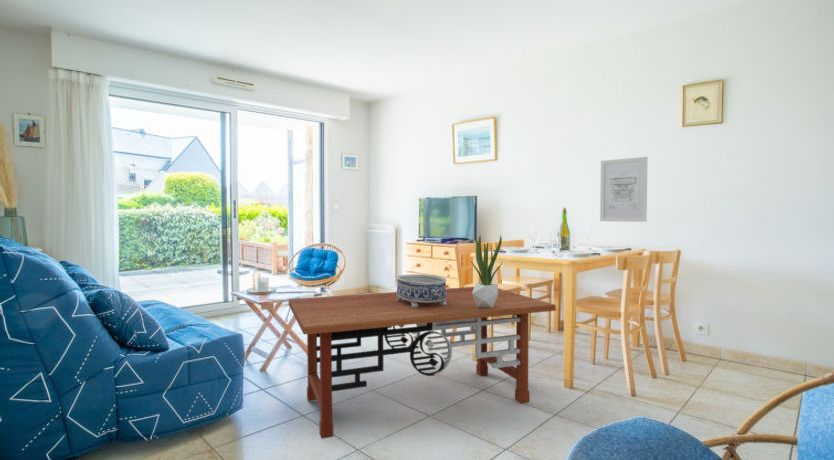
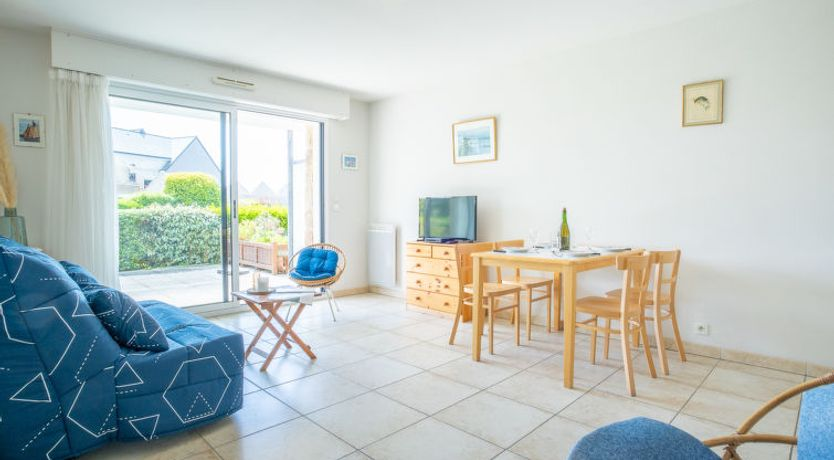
- wall art [599,156,648,223]
- decorative bowl [396,273,448,307]
- coffee table [288,286,557,440]
- potted plant [470,234,503,308]
